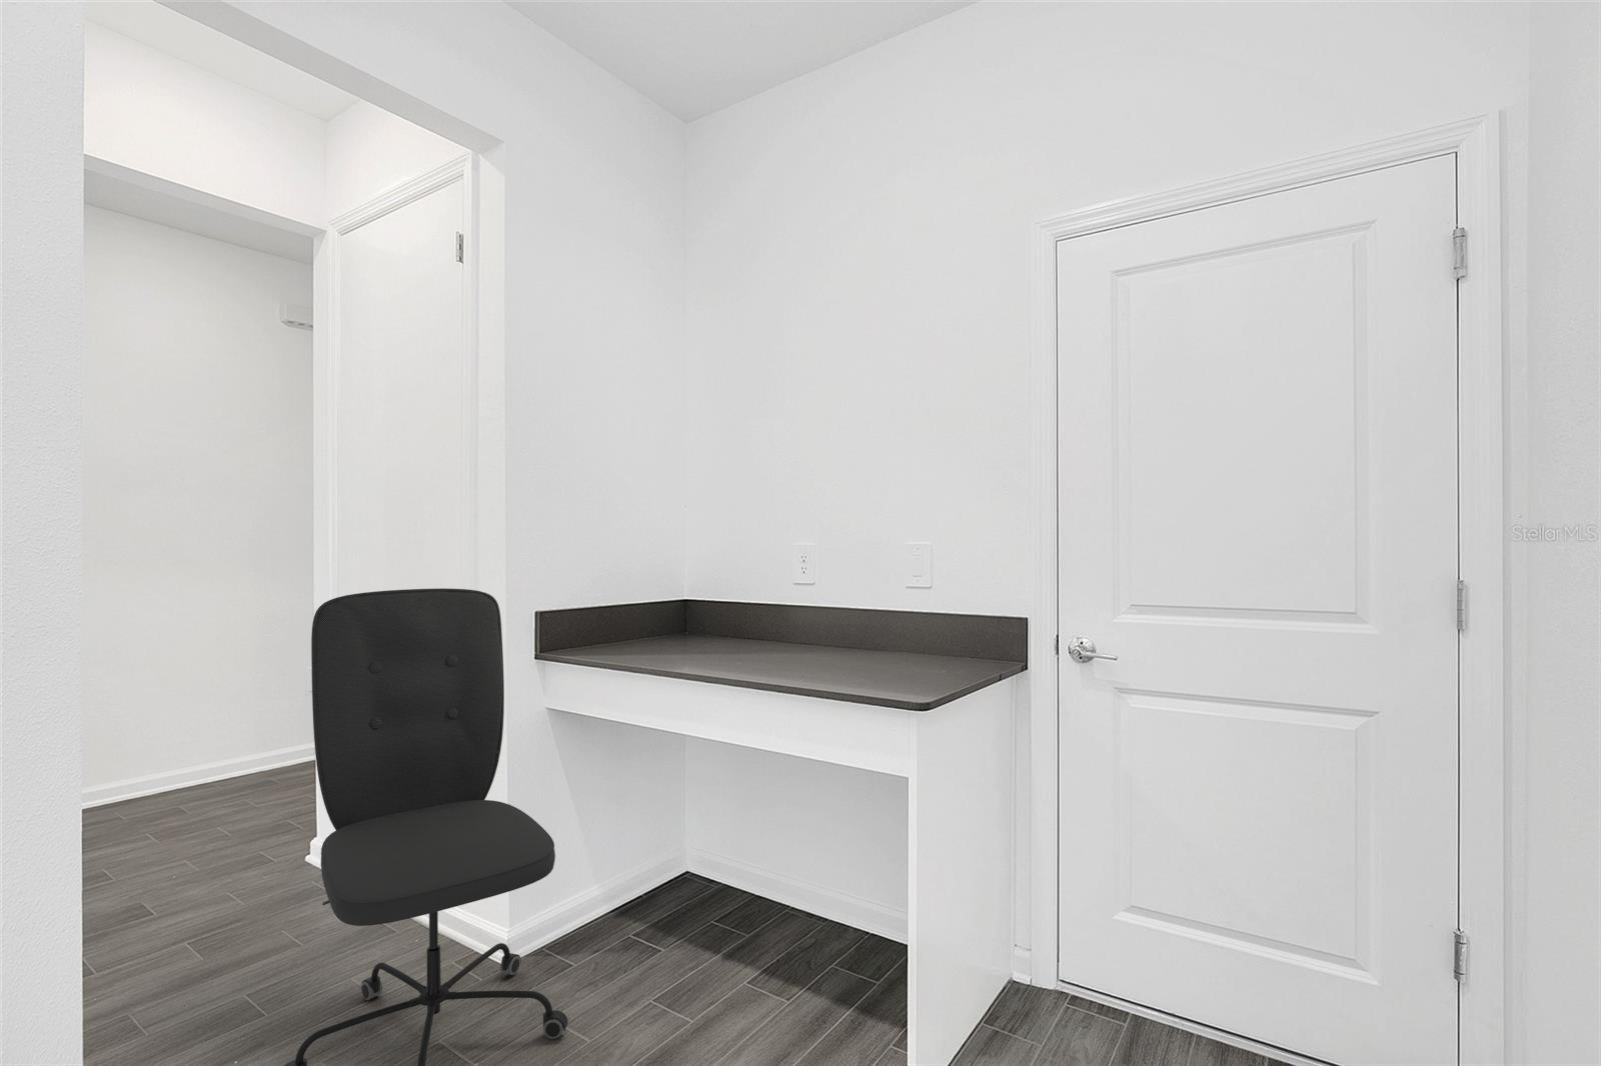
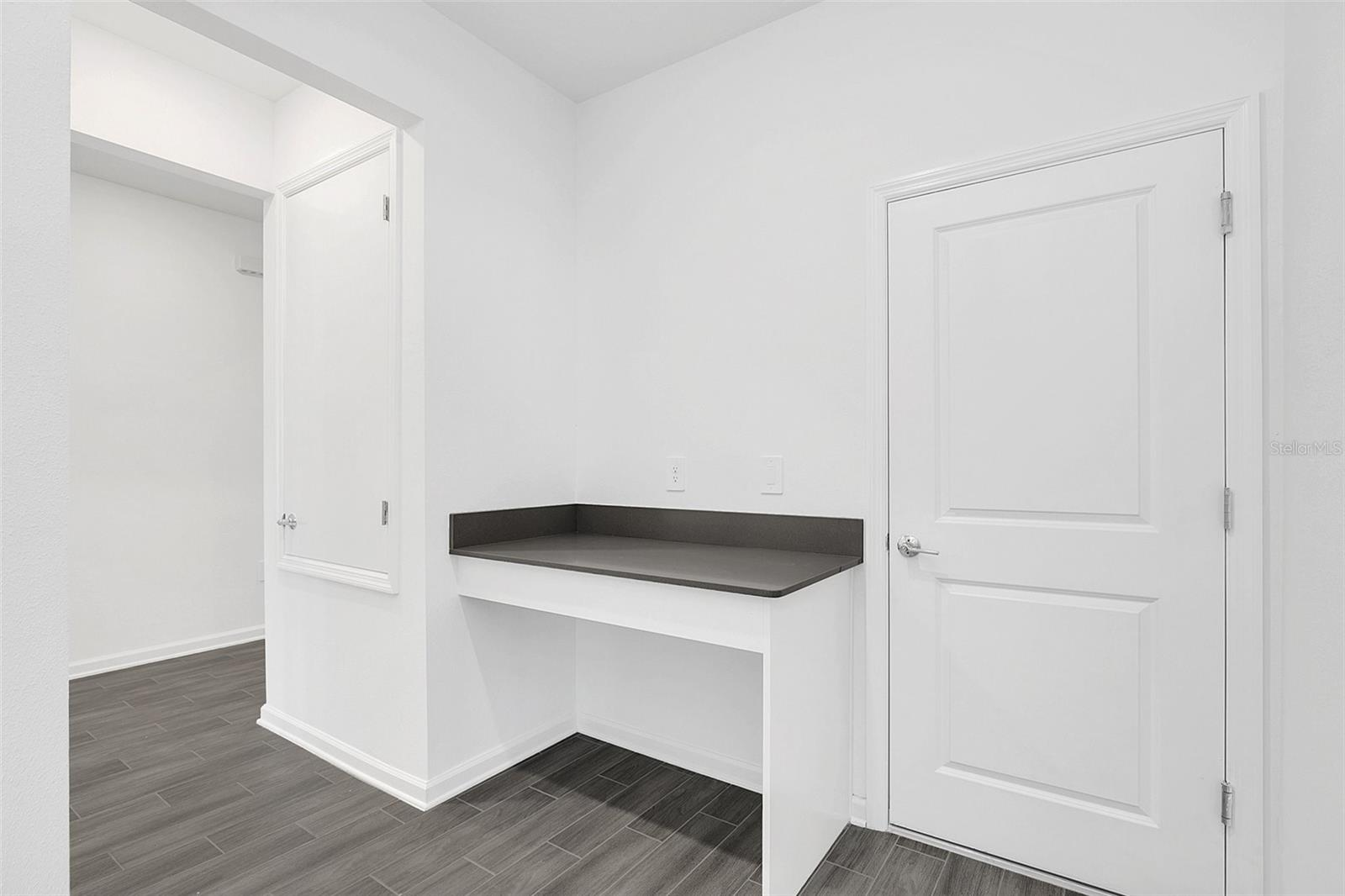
- office chair [283,587,569,1066]
